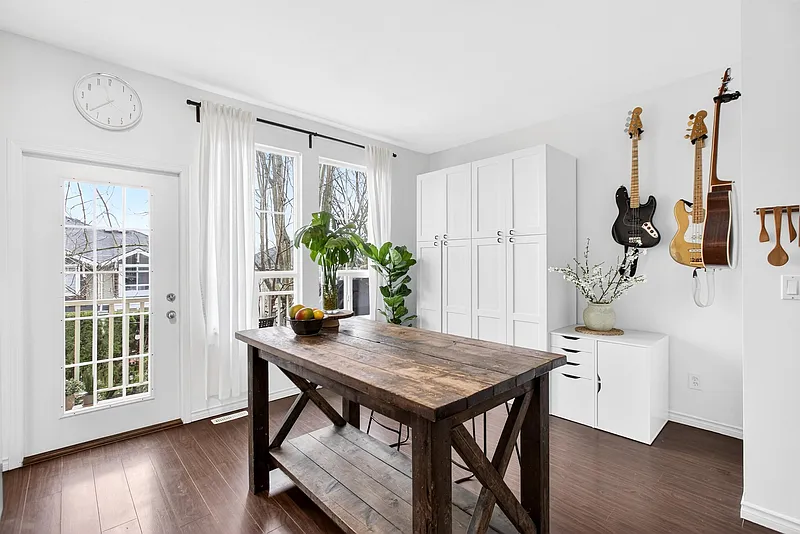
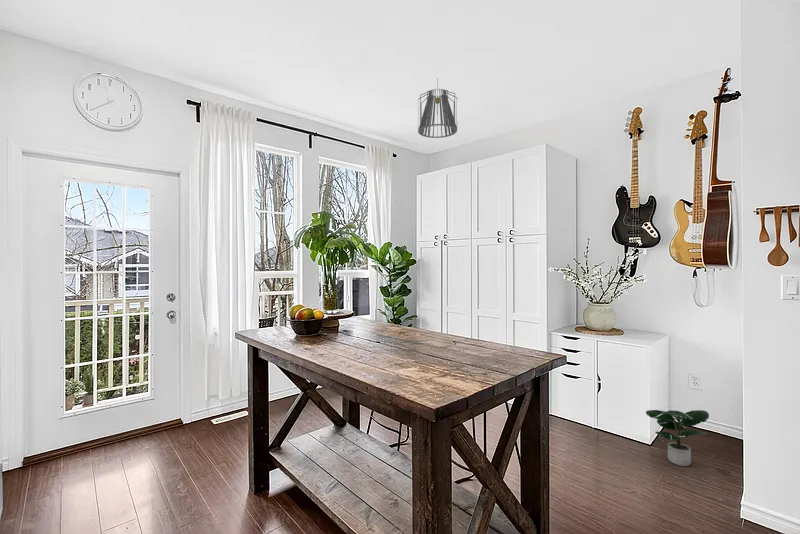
+ potted plant [645,409,710,467]
+ pendant light [417,77,458,139]
